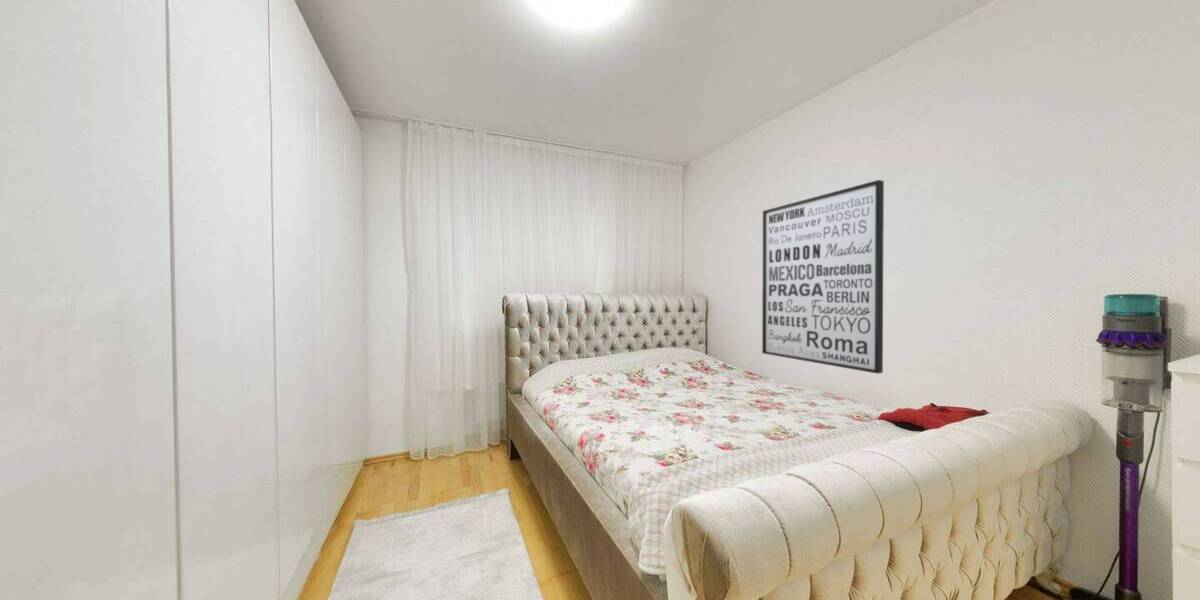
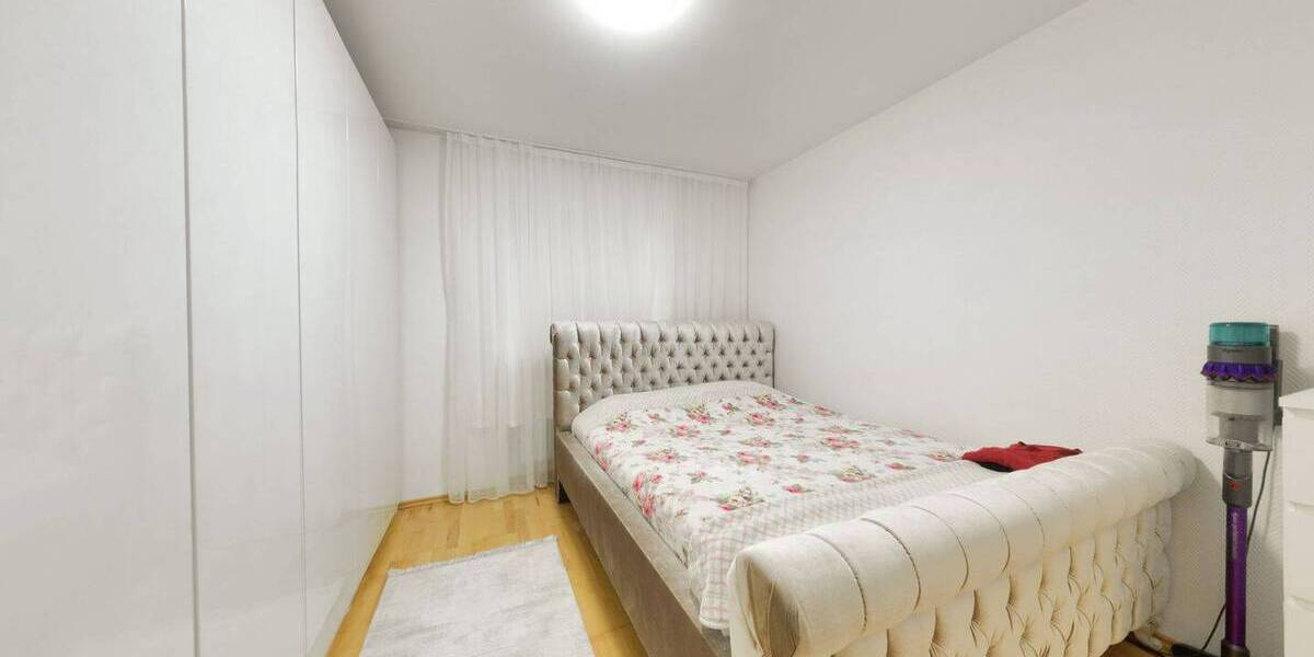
- wall art [761,179,885,375]
